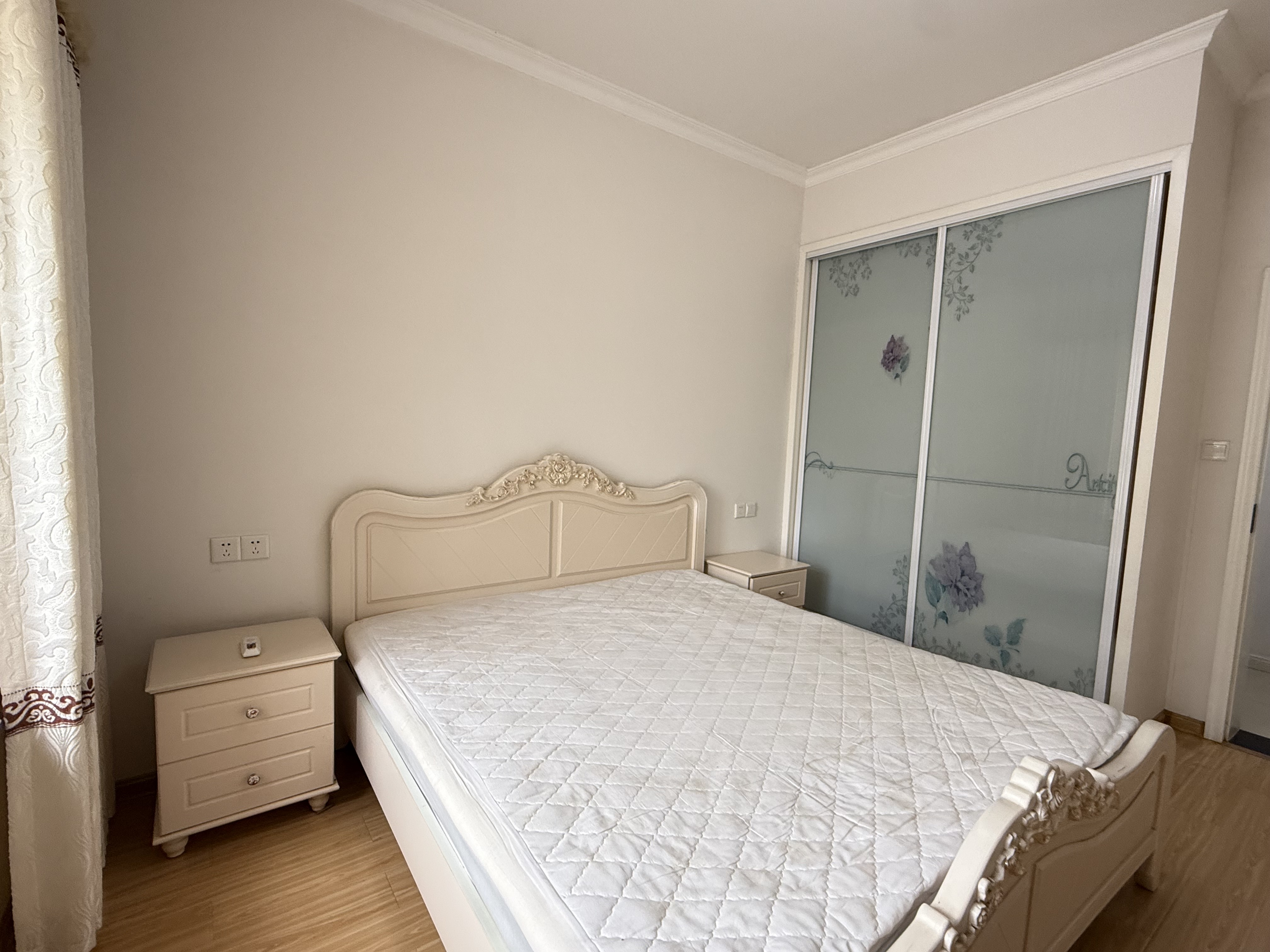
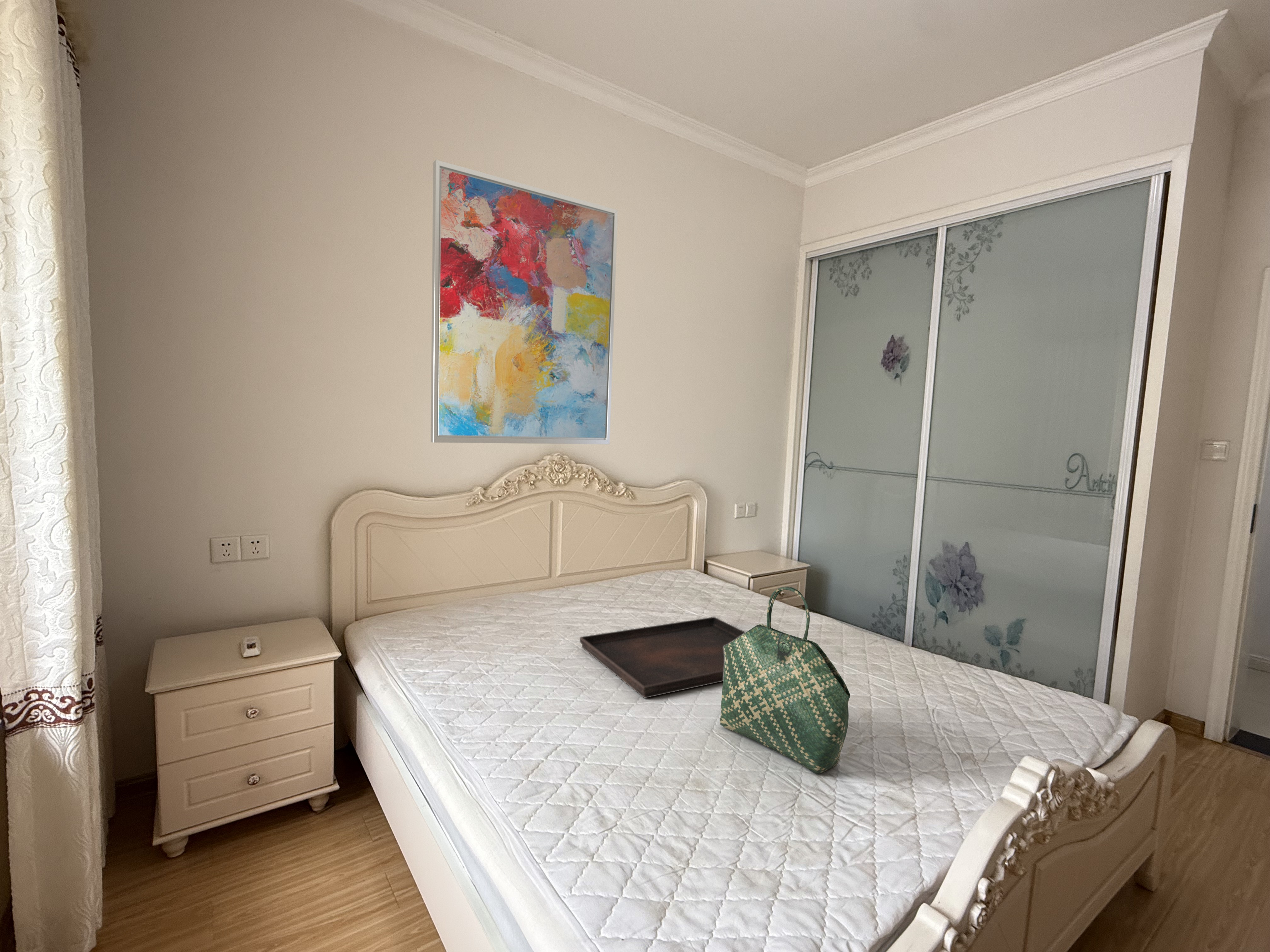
+ wall art [430,159,618,445]
+ tote bag [720,586,850,774]
+ serving tray [579,617,746,699]
